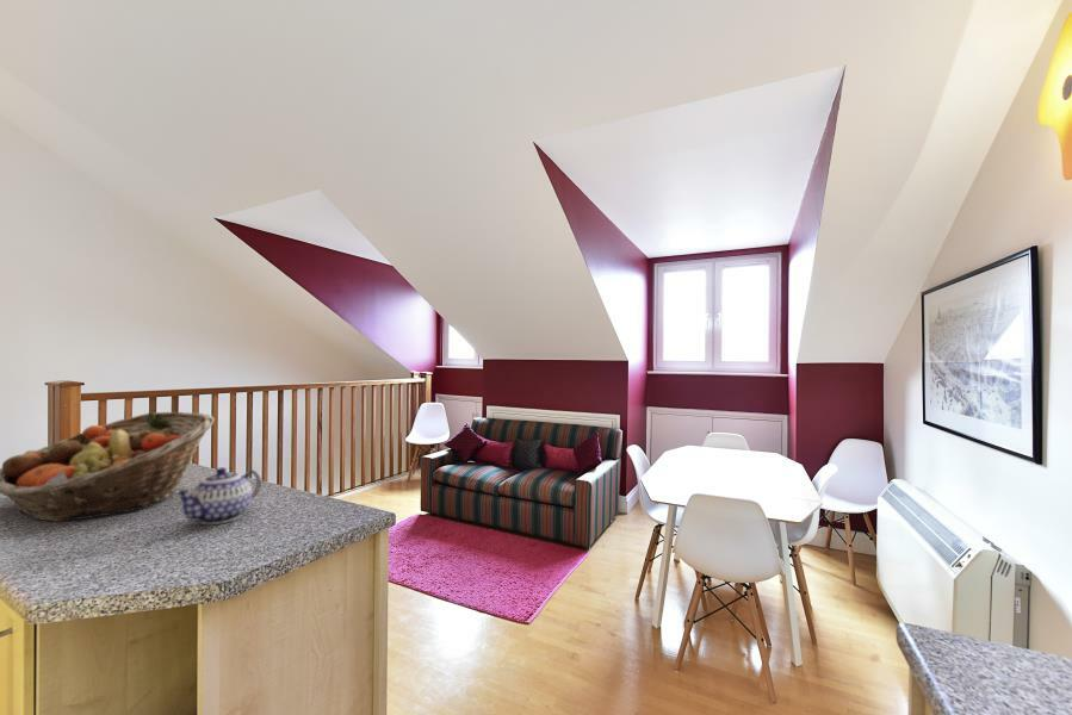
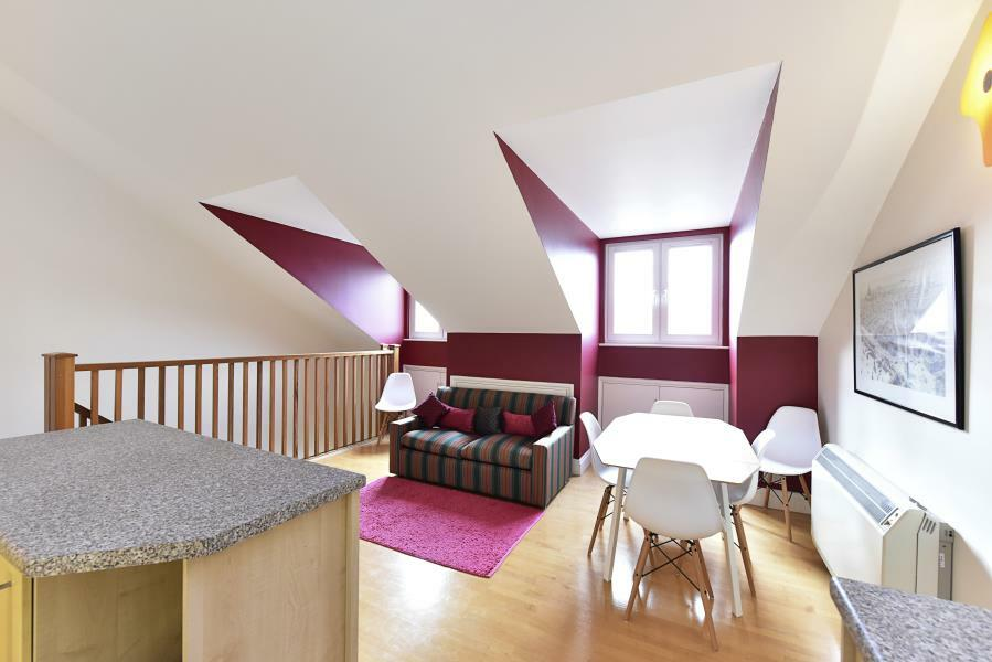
- teapot [173,466,262,526]
- fruit basket [0,411,216,523]
